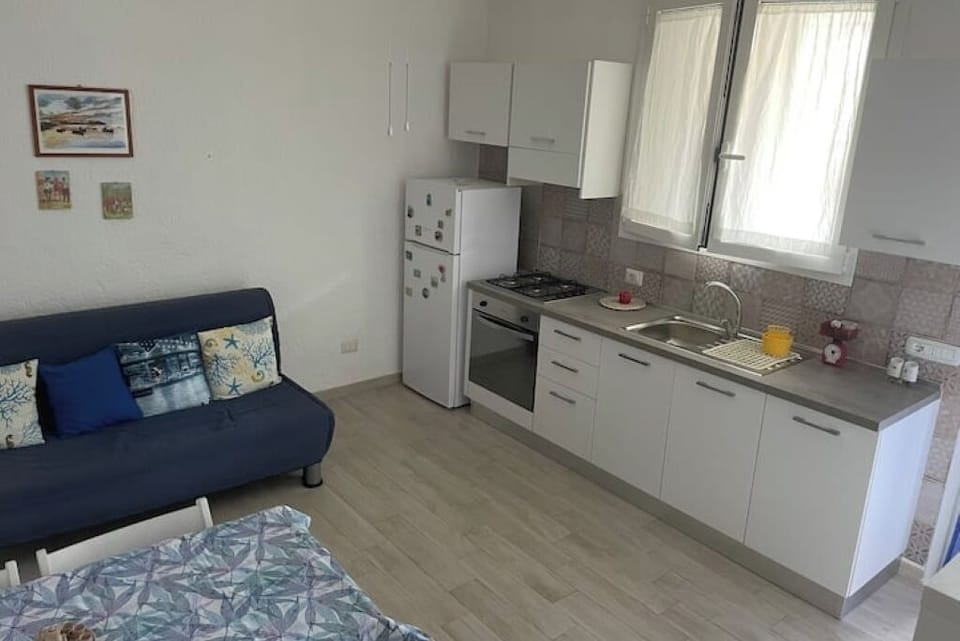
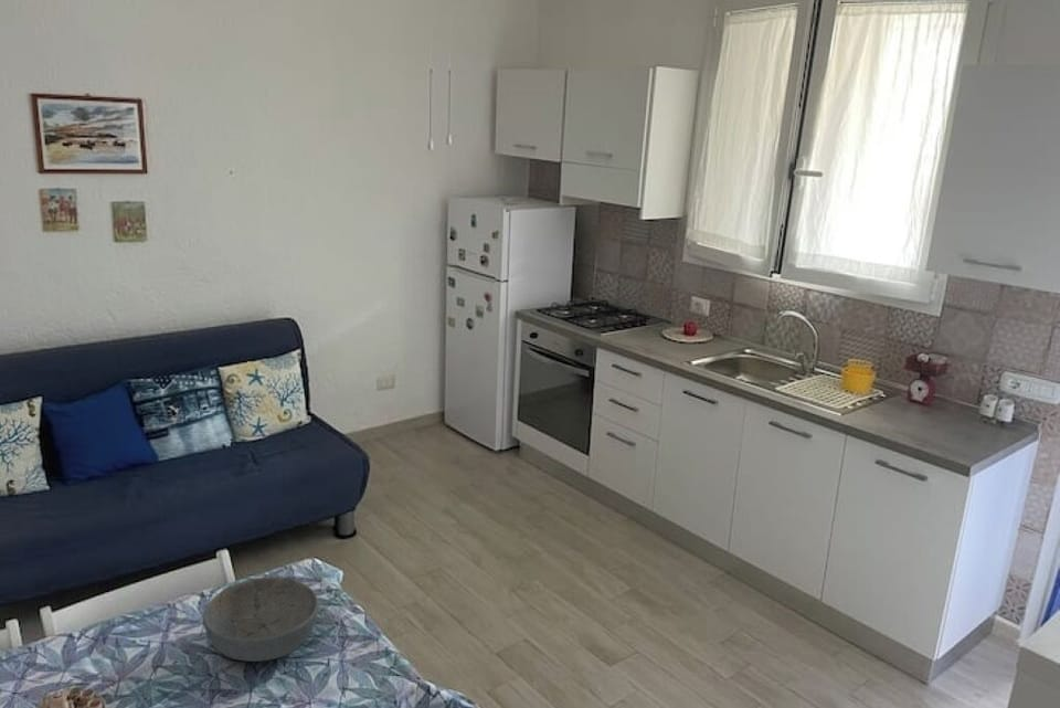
+ bowl [202,575,319,663]
